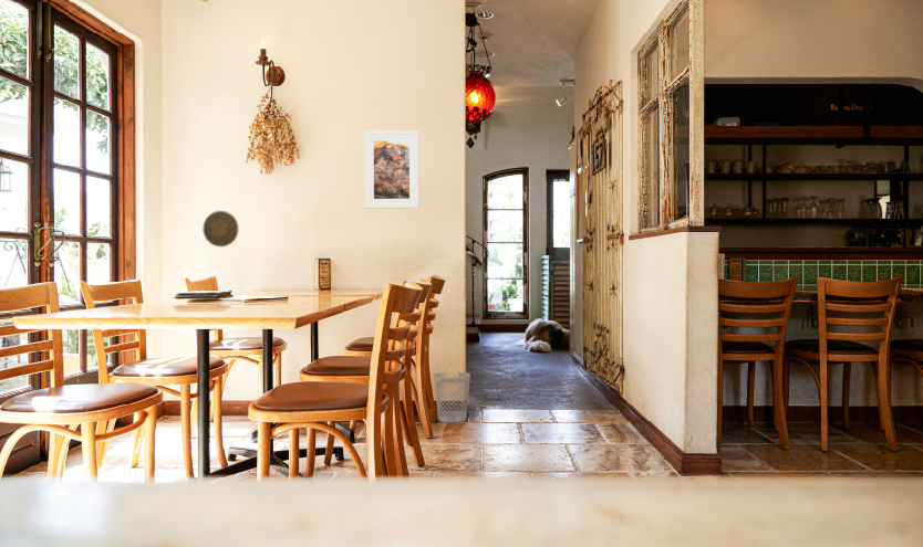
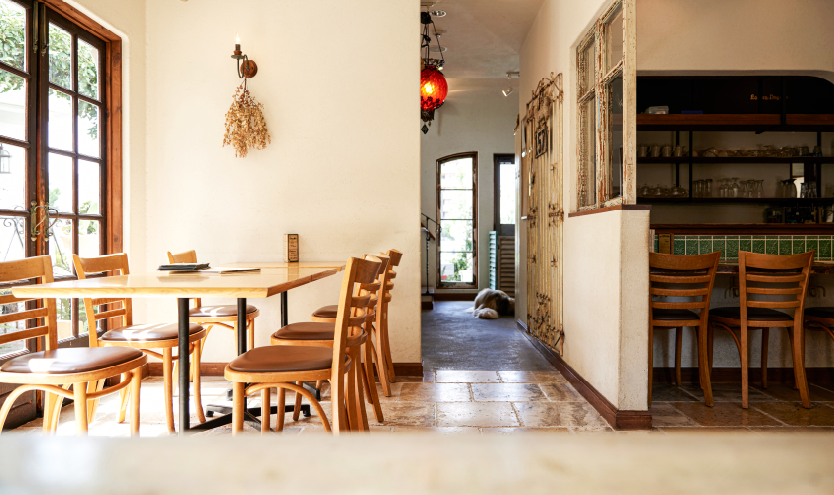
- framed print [363,129,421,210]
- decorative plate [201,210,239,248]
- wastebasket [433,370,471,424]
